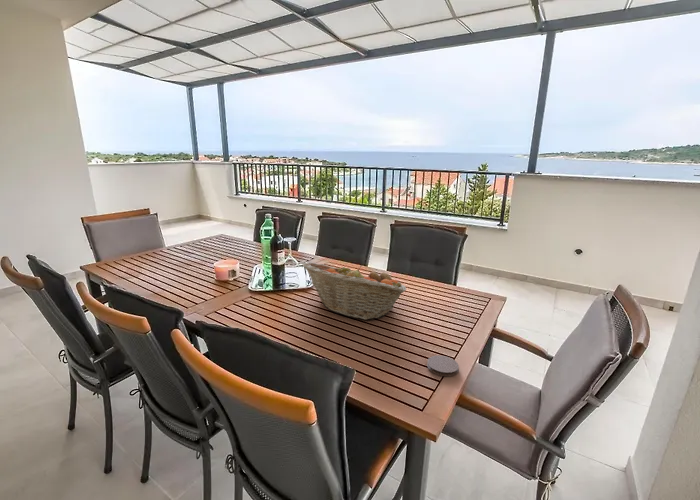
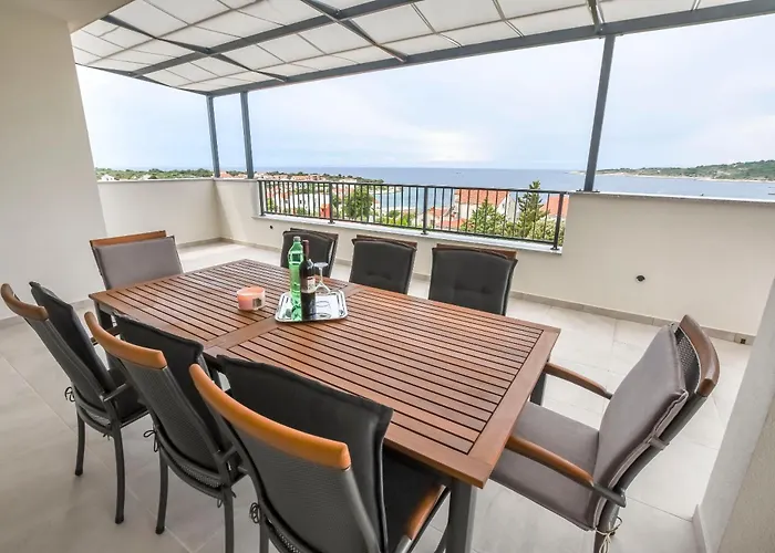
- coaster [426,354,460,377]
- fruit basket [302,261,407,321]
